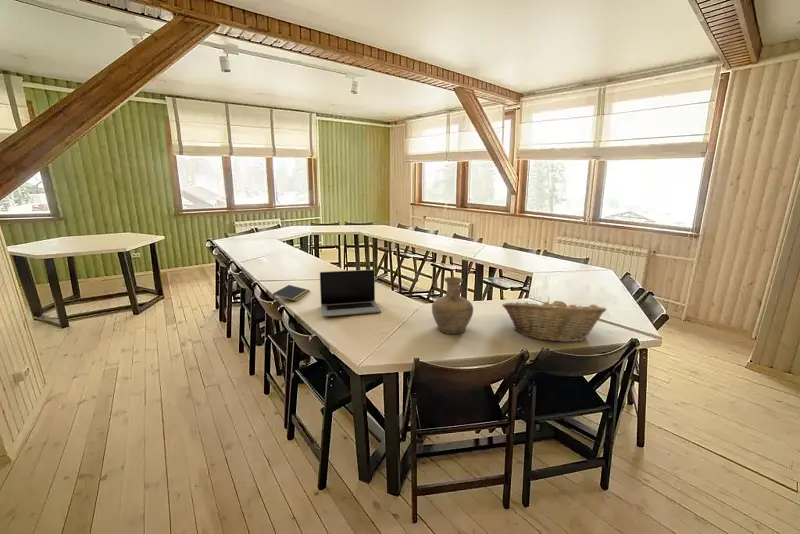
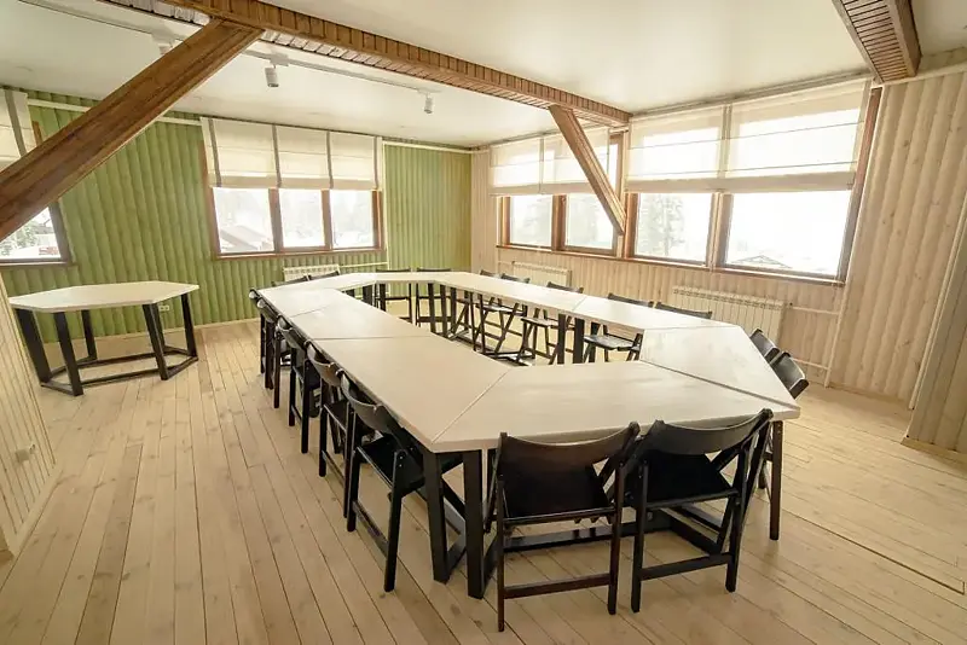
- laptop [319,269,382,317]
- vase [431,276,474,335]
- notepad [272,284,311,302]
- fruit basket [501,296,607,343]
